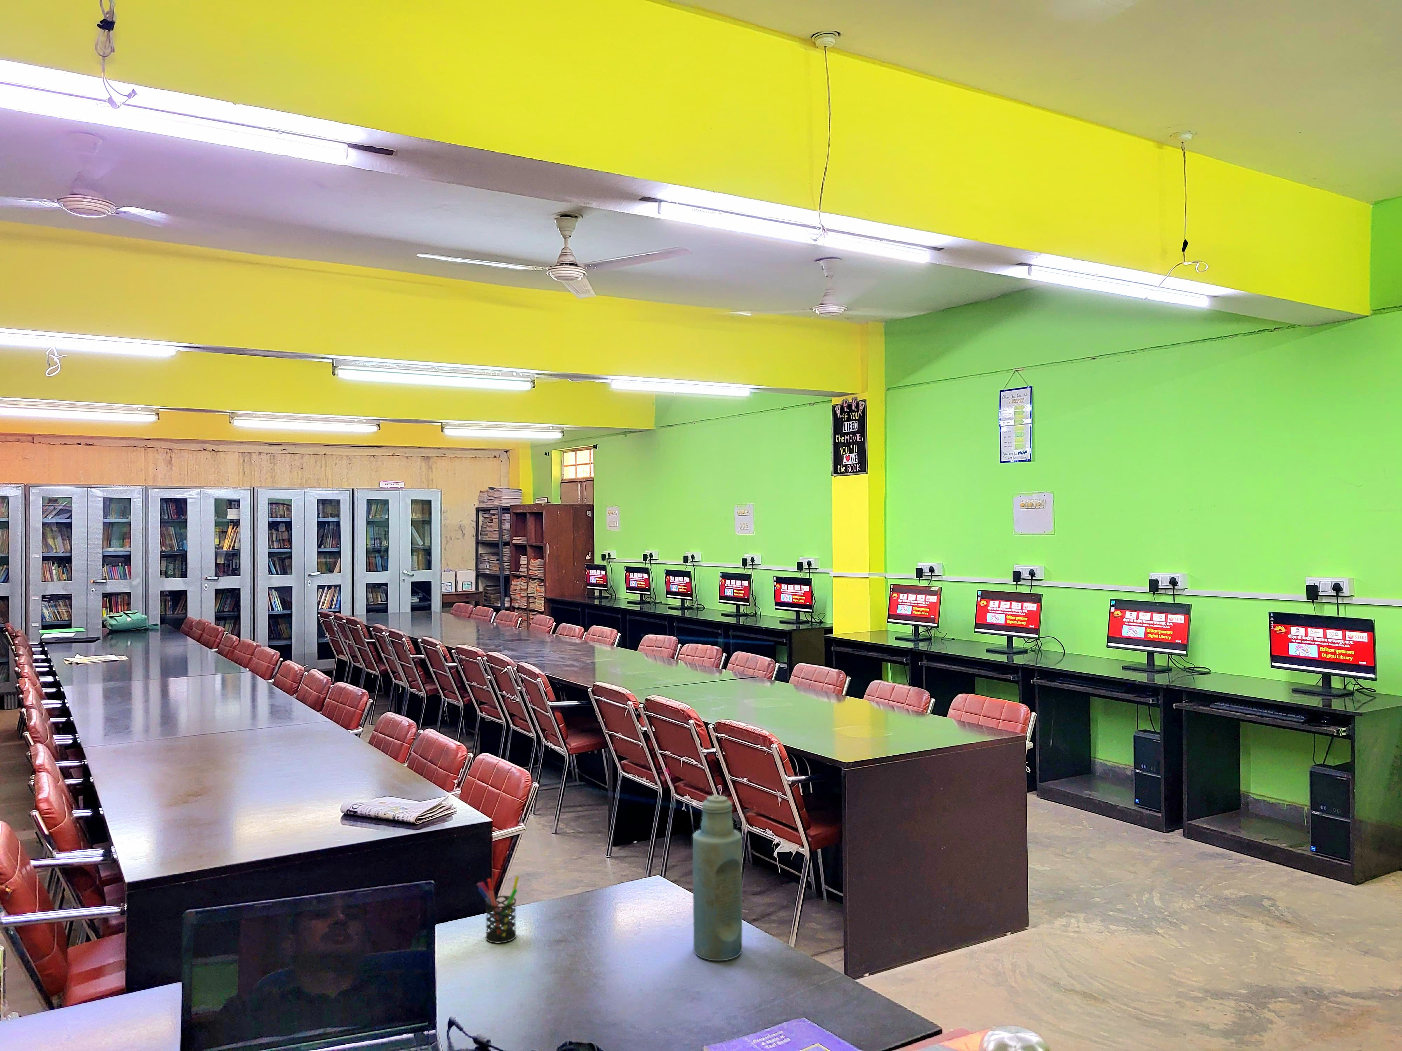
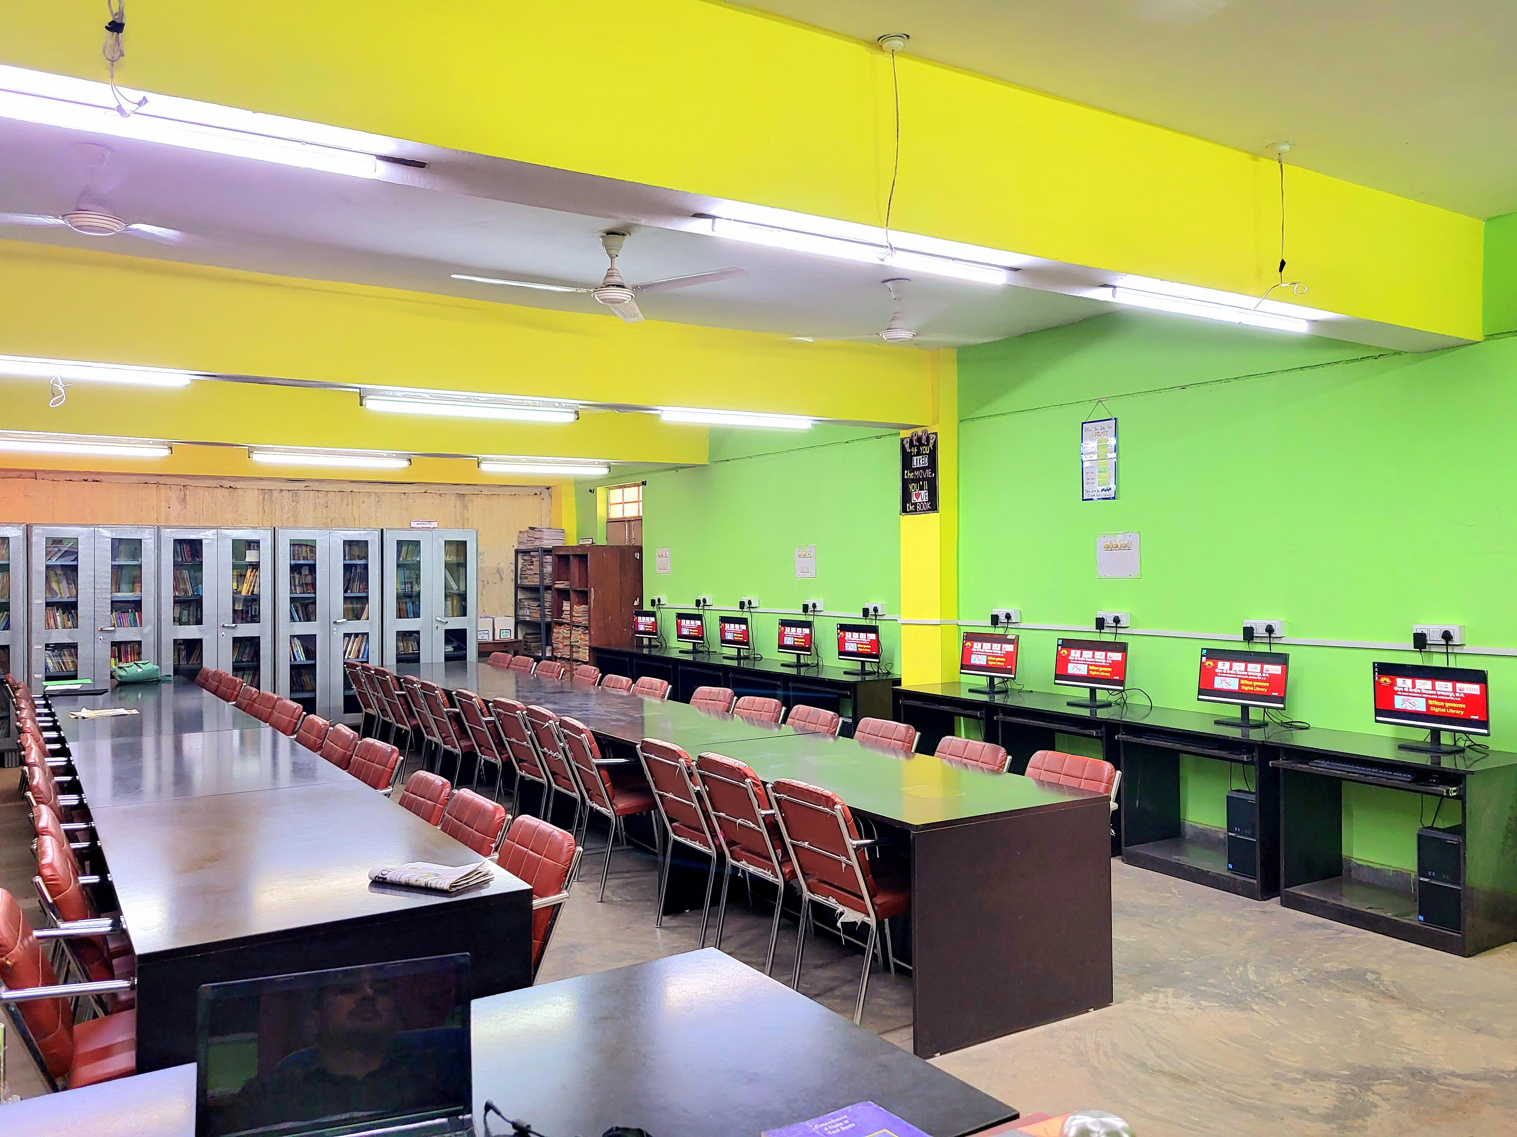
- bottle [692,795,743,960]
- pen holder [477,875,520,944]
